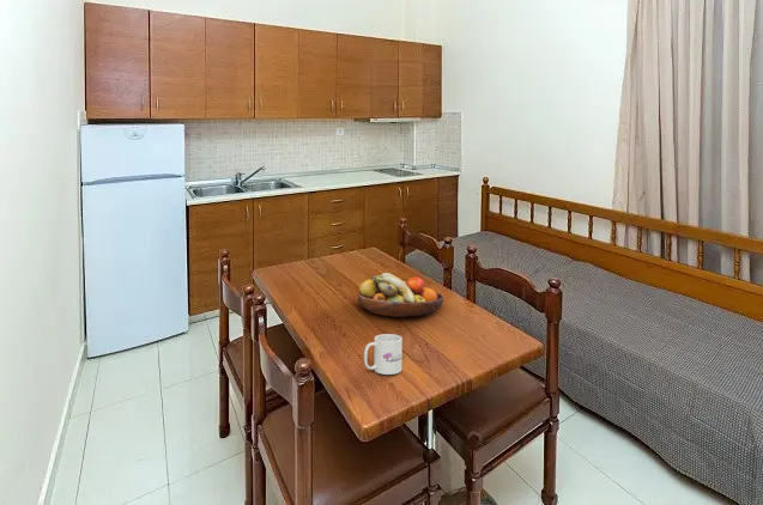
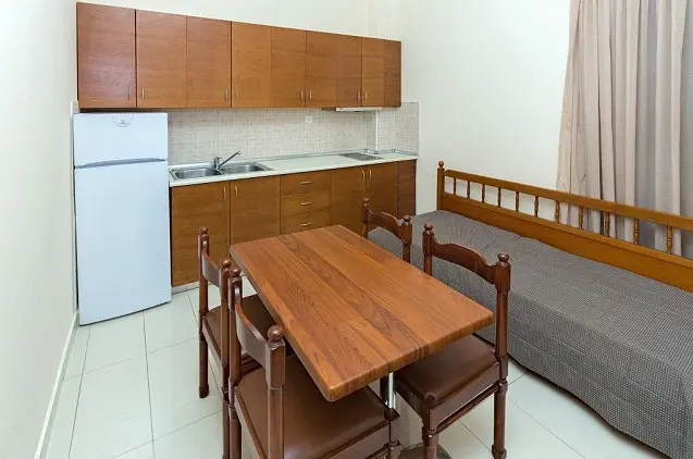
- fruit bowl [357,272,444,318]
- mug [363,333,404,376]
